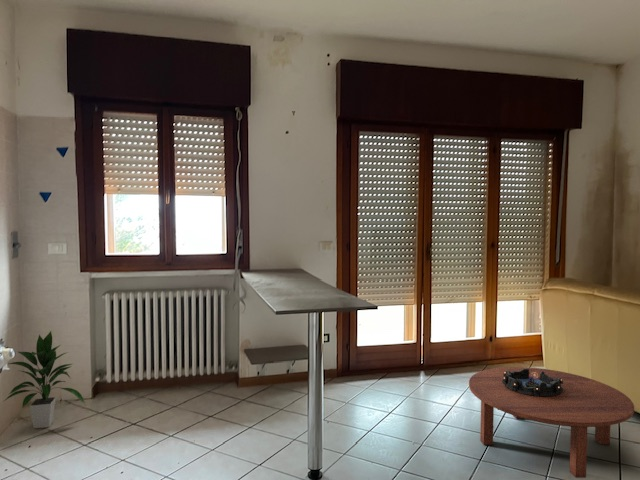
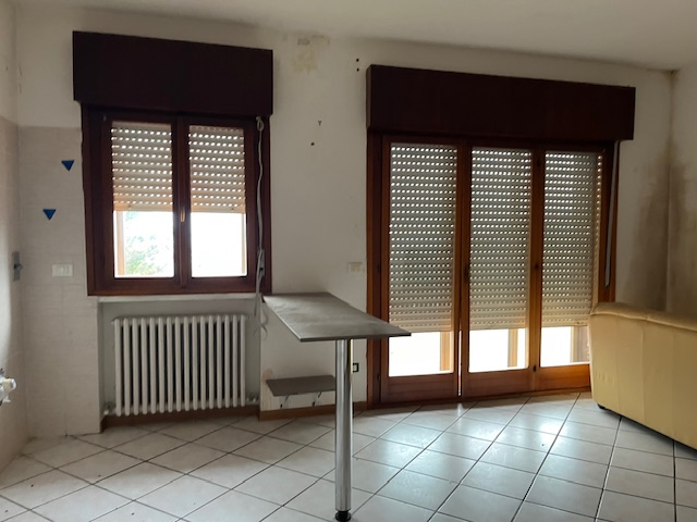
- decorative bowl [502,369,563,397]
- indoor plant [3,330,86,429]
- coffee table [468,366,635,479]
